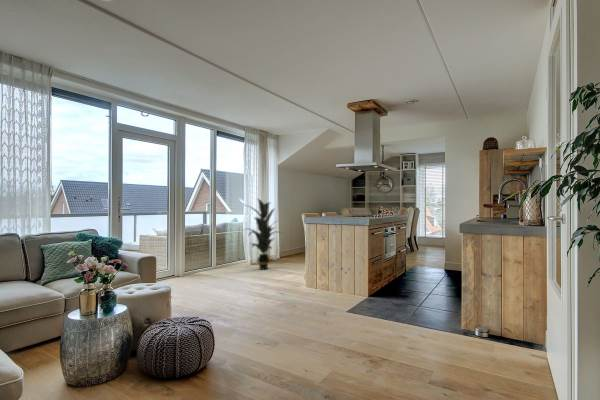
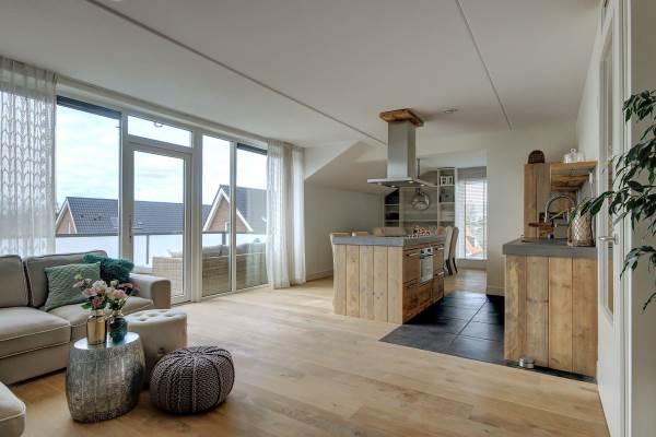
- indoor plant [243,198,283,271]
